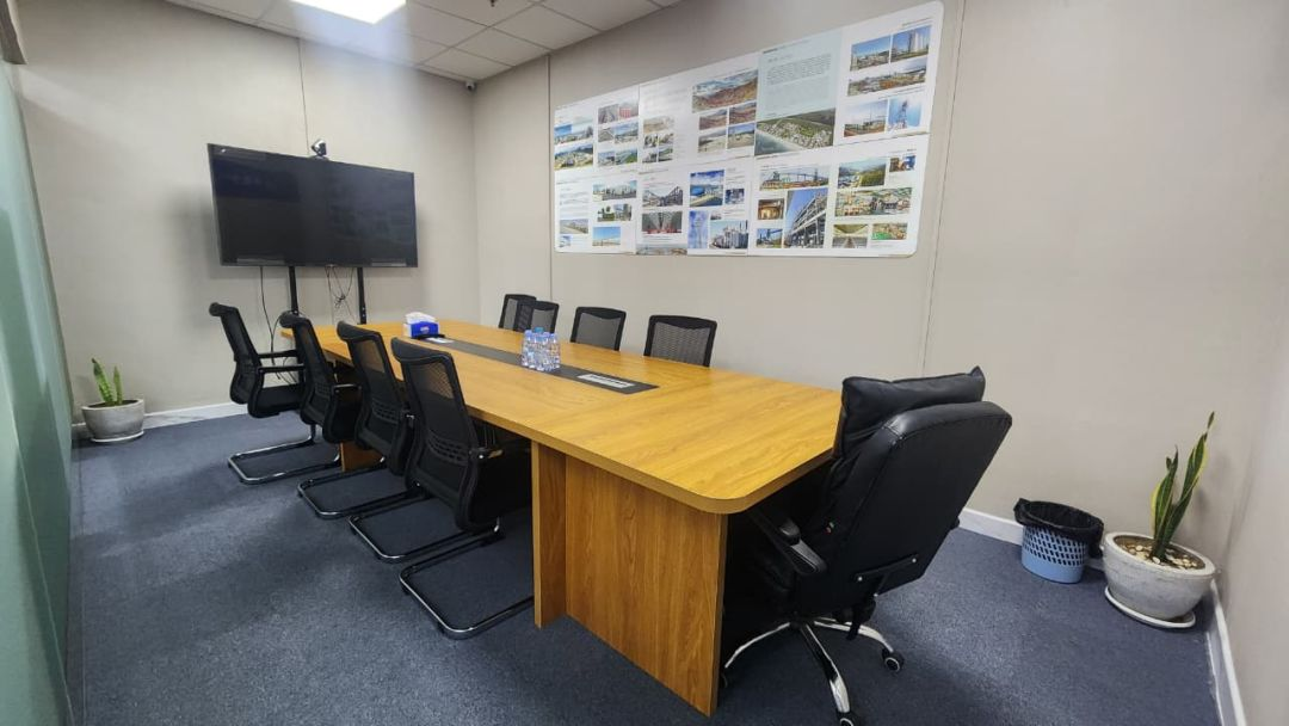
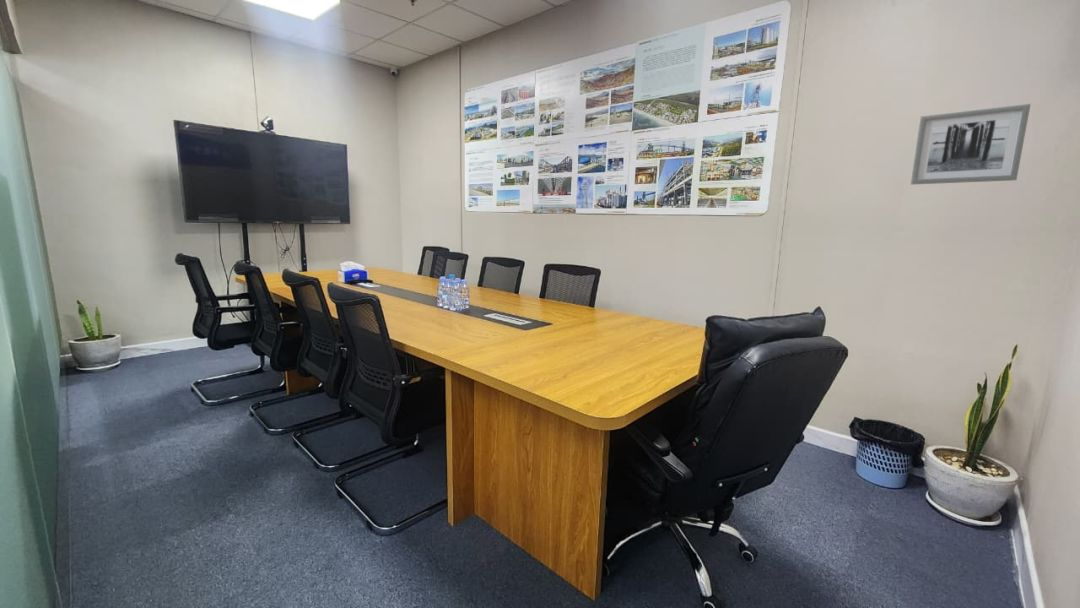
+ wall art [910,103,1032,185]
